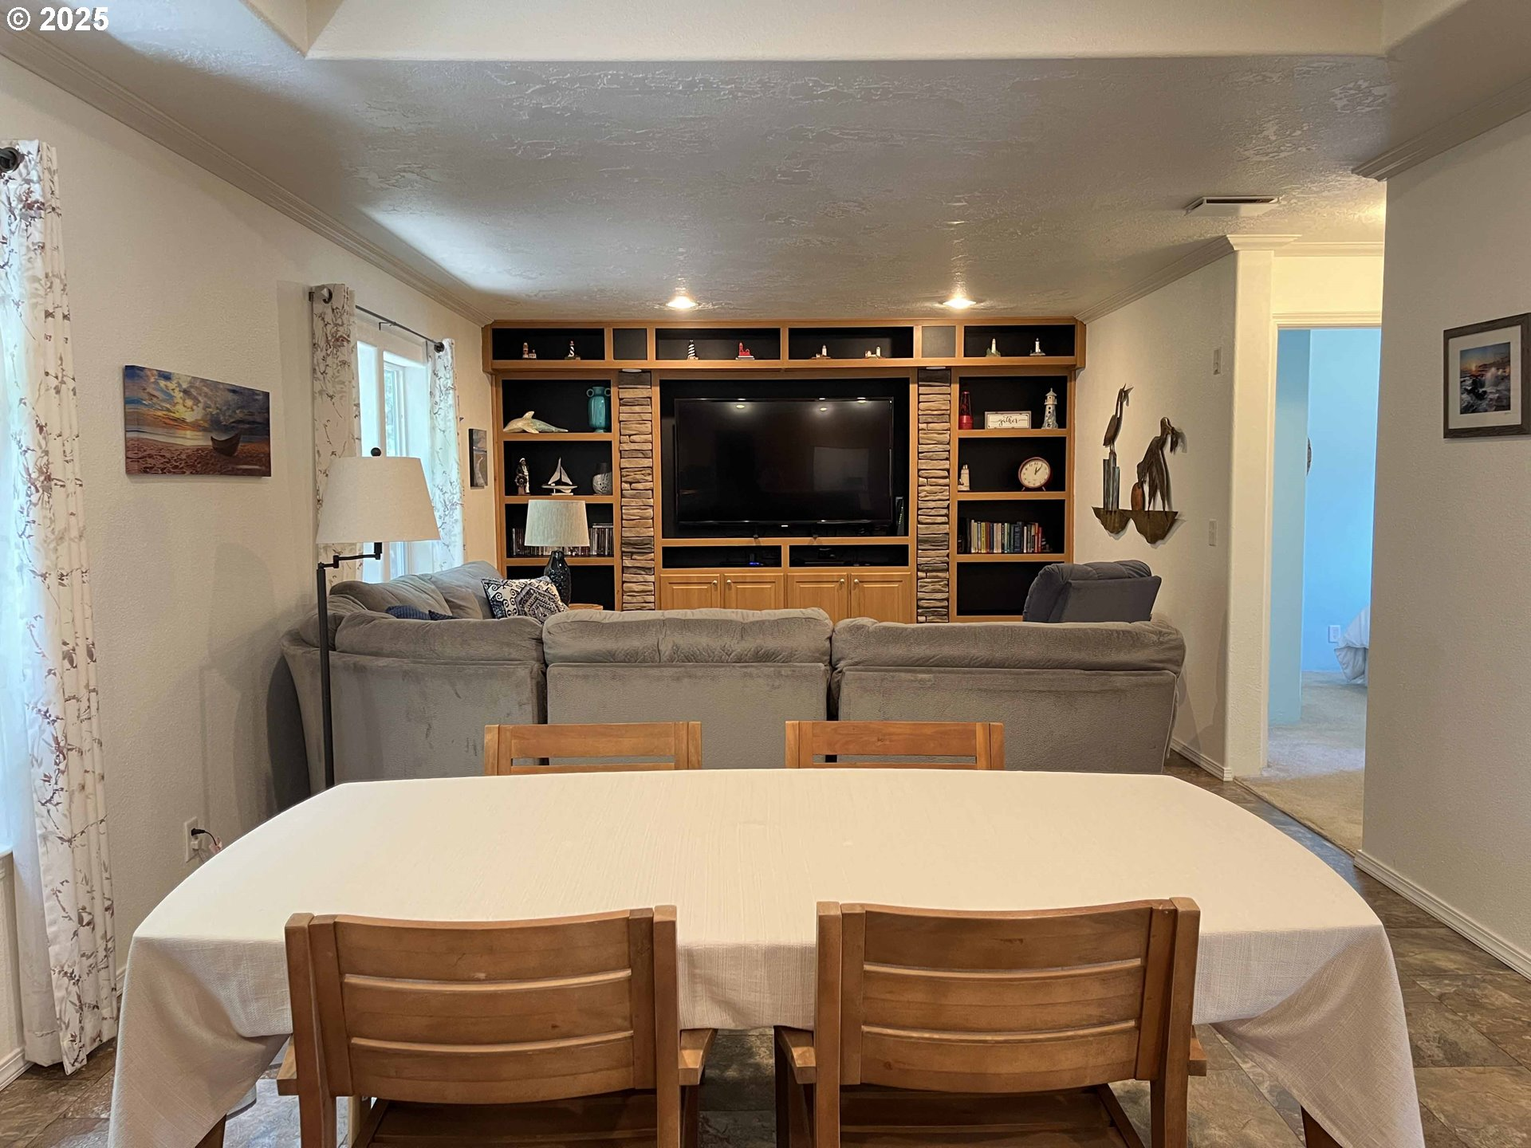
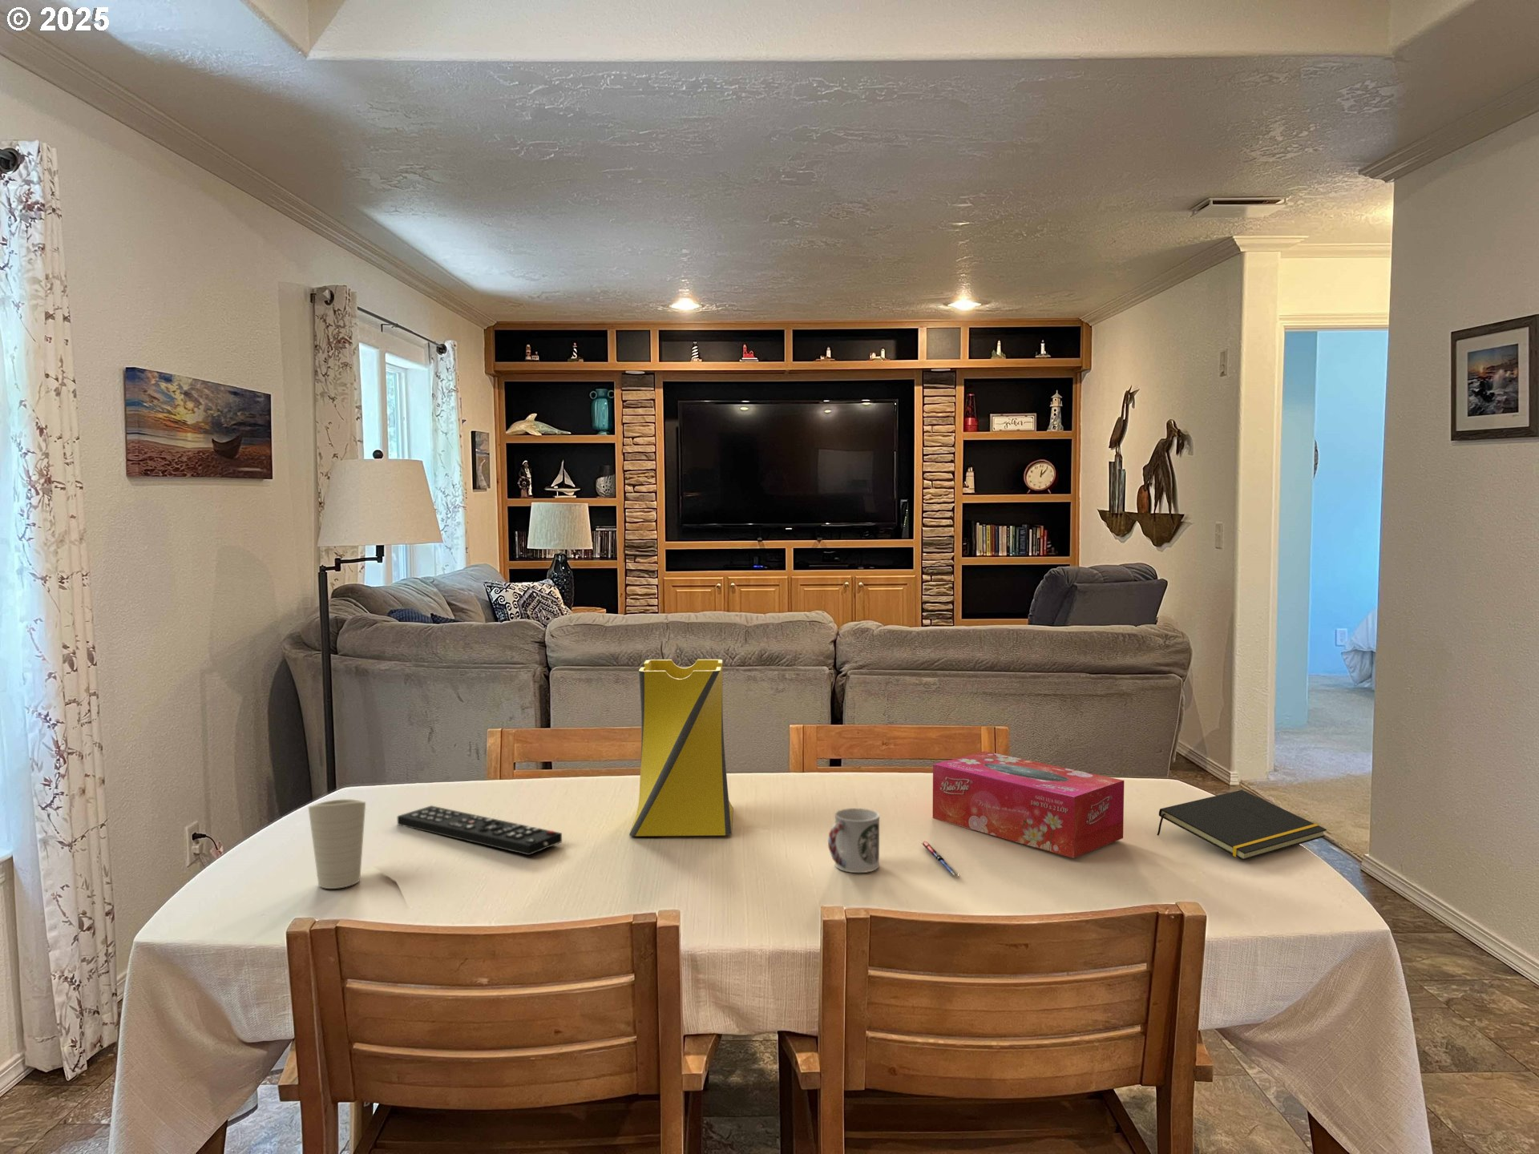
+ tissue box [932,750,1125,859]
+ cup [308,798,366,890]
+ vase [629,658,733,836]
+ remote control [396,805,562,856]
+ cup [828,807,880,874]
+ pen [921,841,957,876]
+ notepad [1156,789,1327,862]
